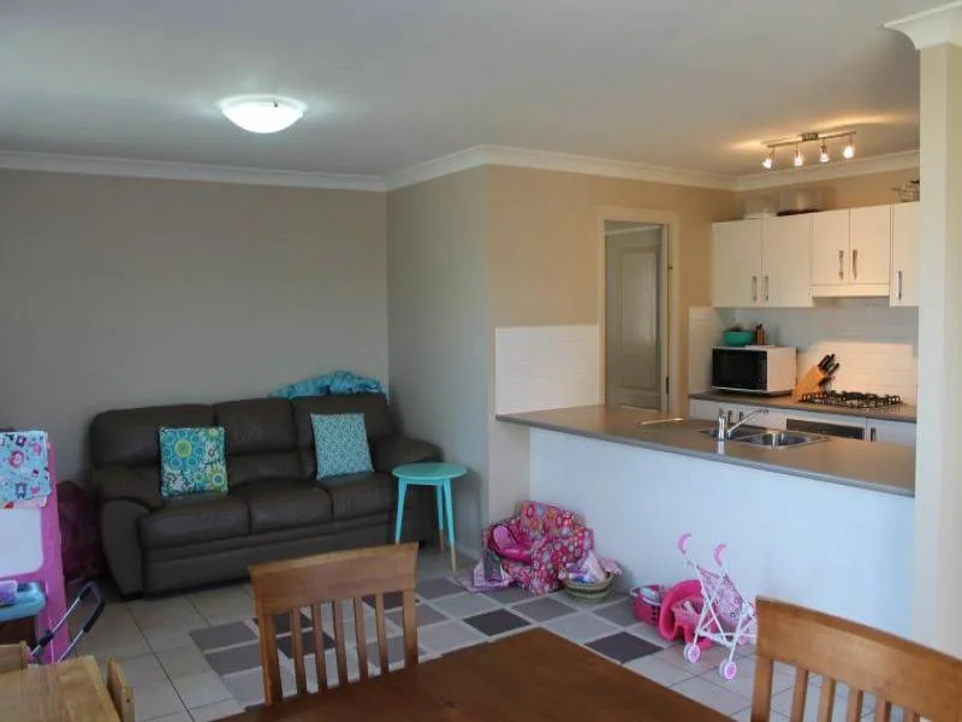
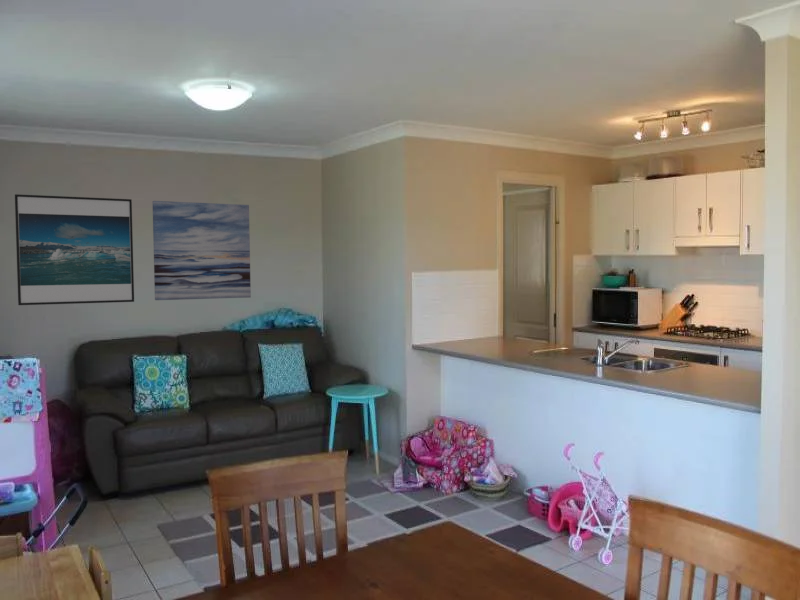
+ wall art [152,200,252,301]
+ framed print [14,193,135,306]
